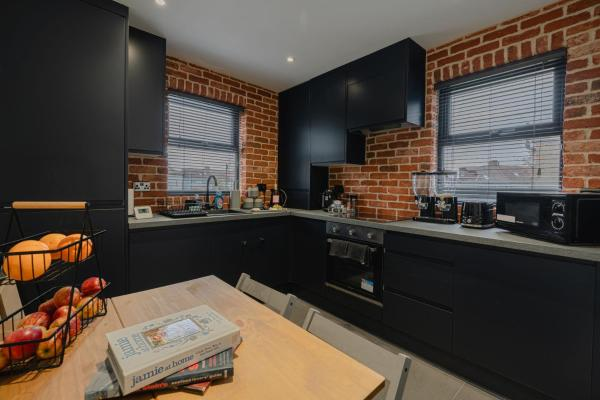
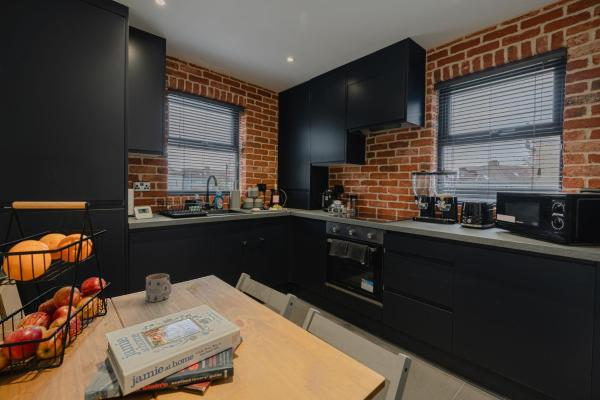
+ mug [145,273,173,303]
